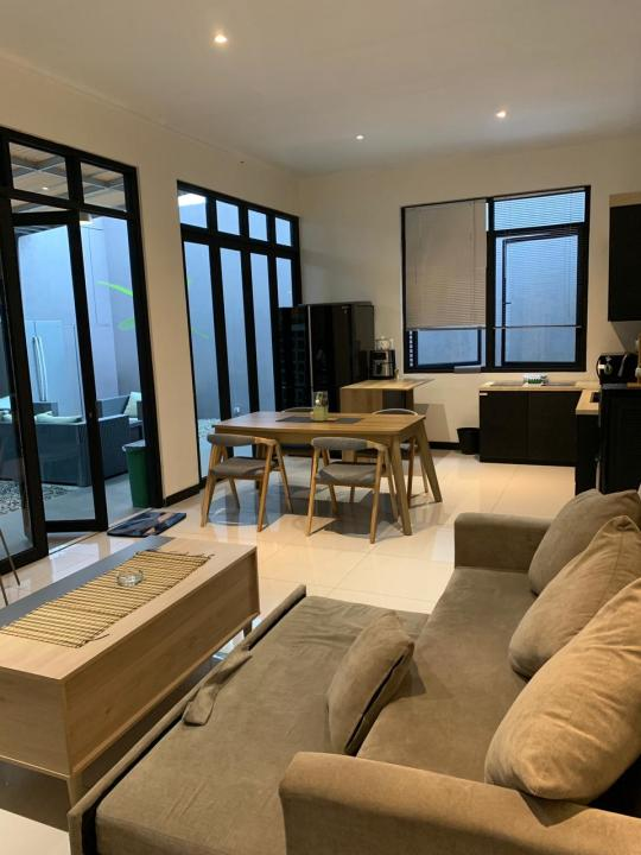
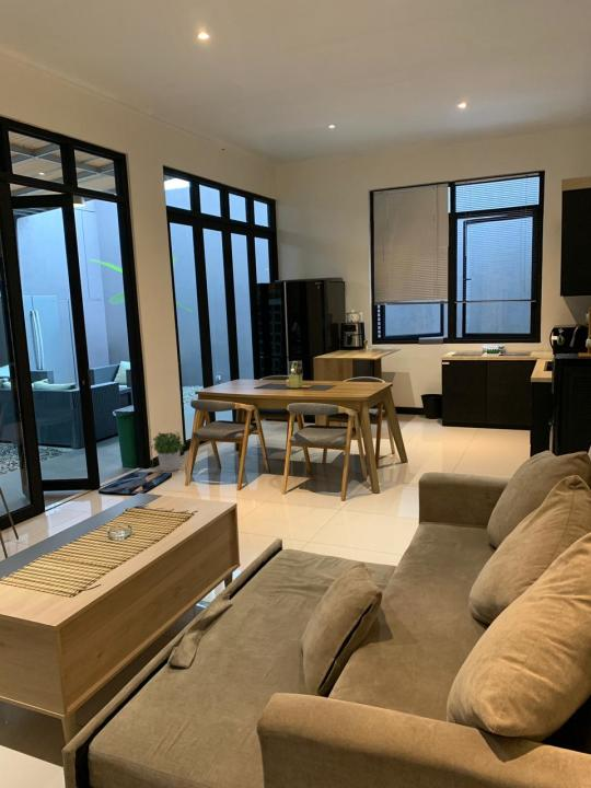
+ potted plant [149,431,186,473]
